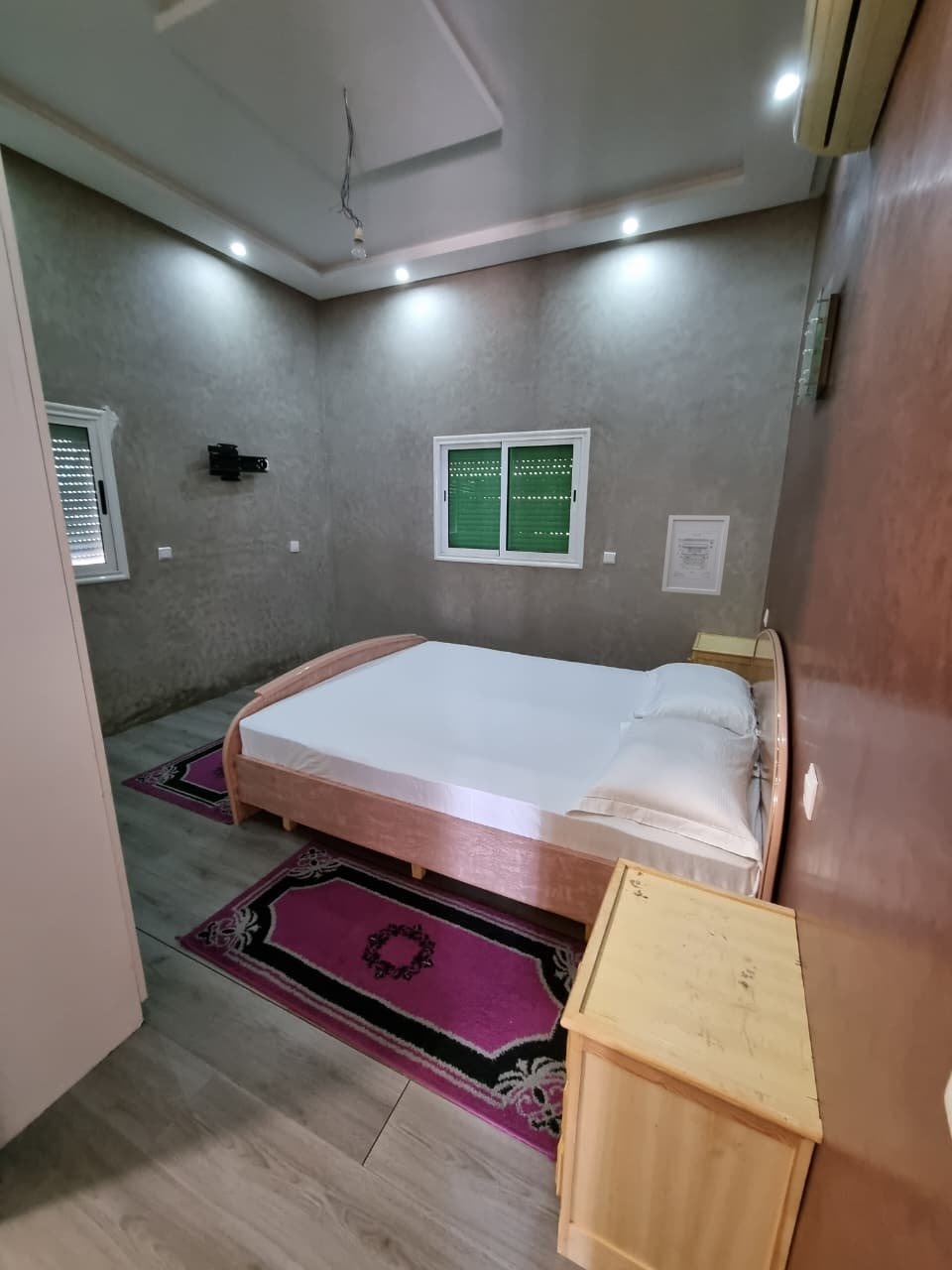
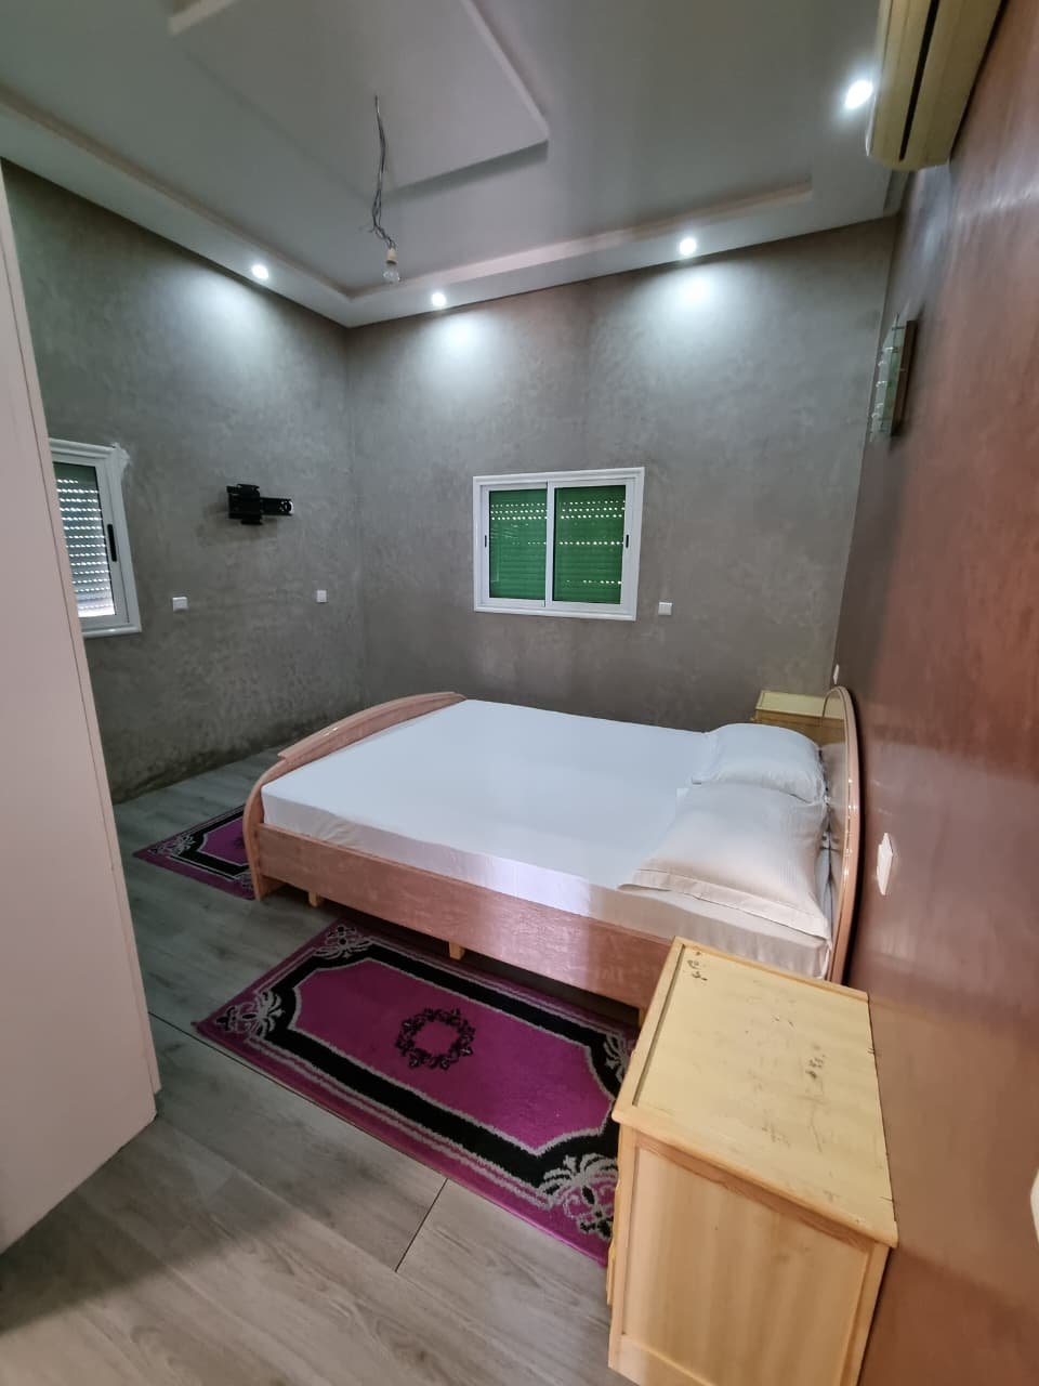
- wall art [660,514,731,596]
